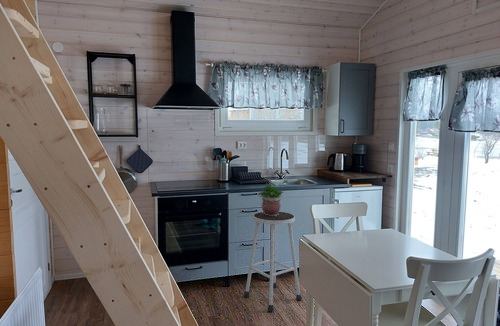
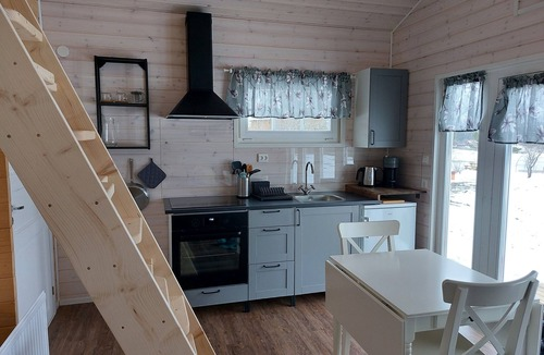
- potted plant [256,181,285,216]
- stool [243,211,303,312]
